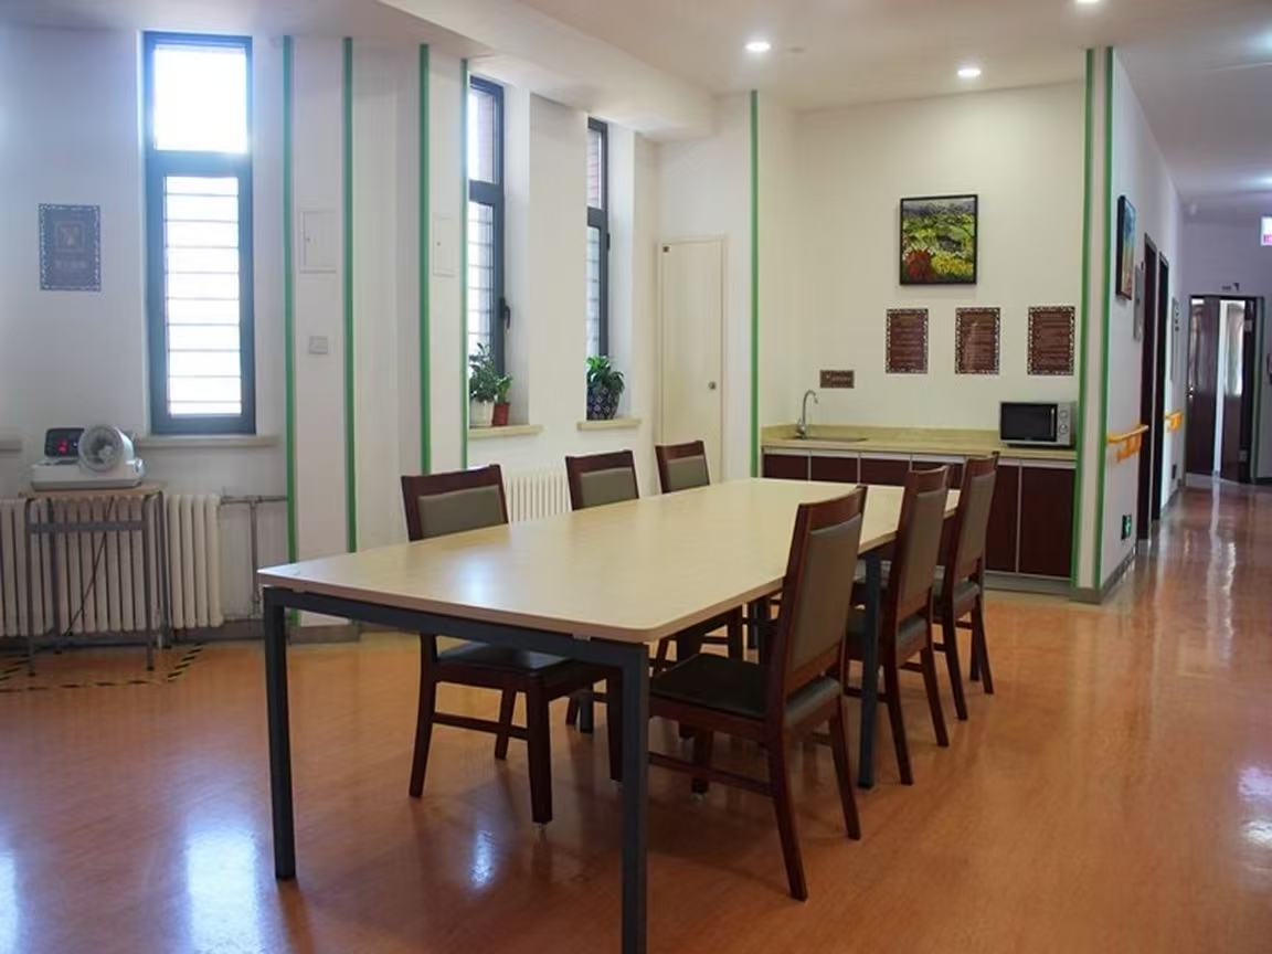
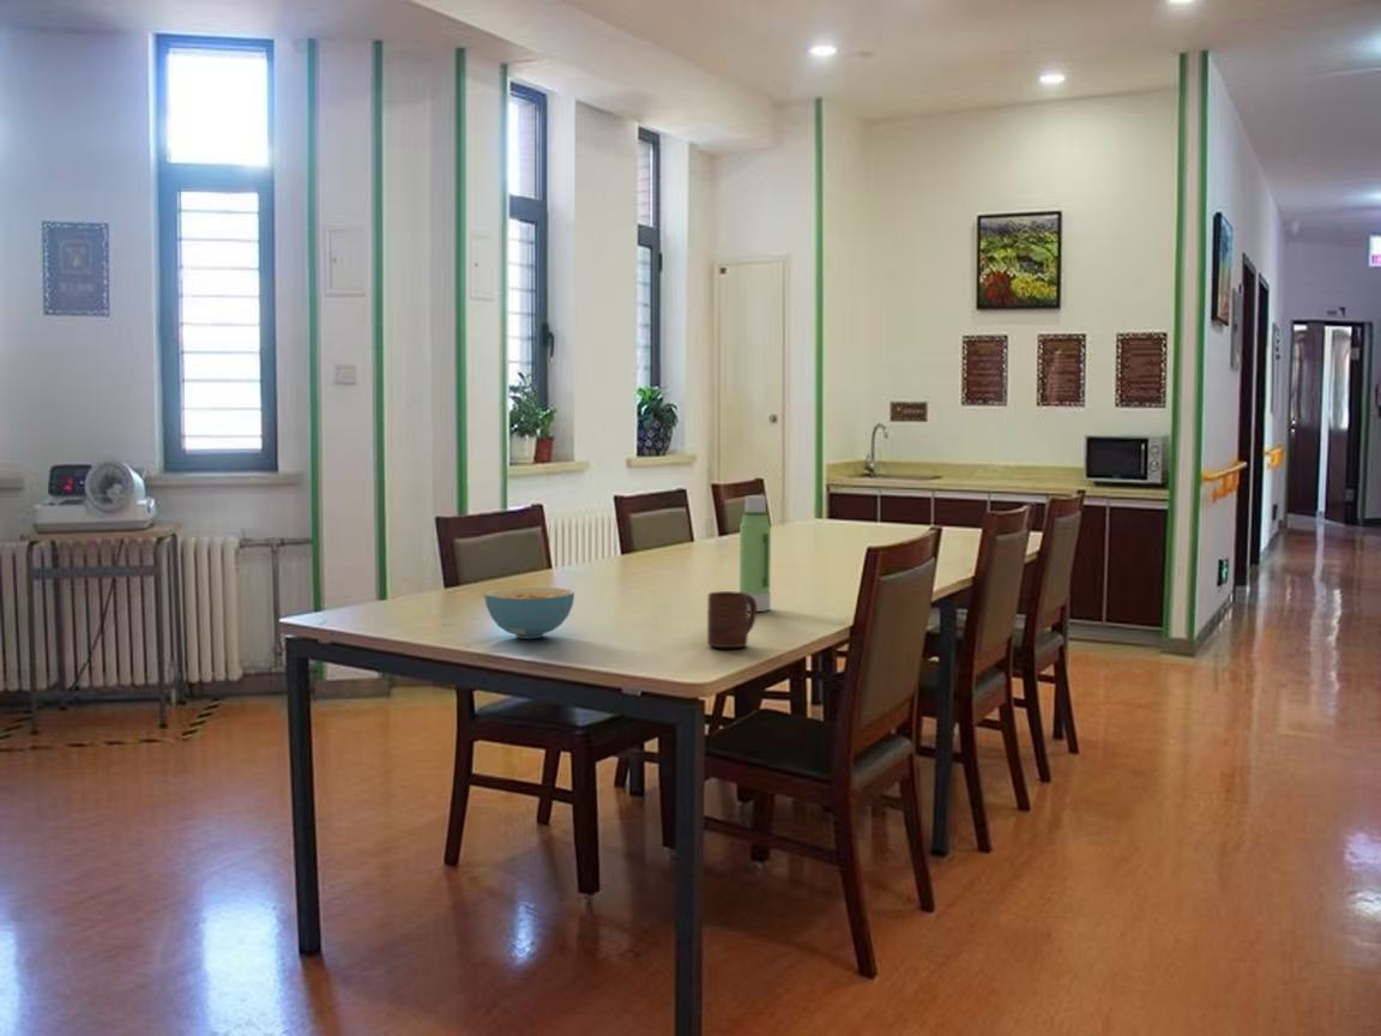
+ water bottle [738,495,772,613]
+ cup [706,590,758,649]
+ cereal bowl [483,586,575,640]
